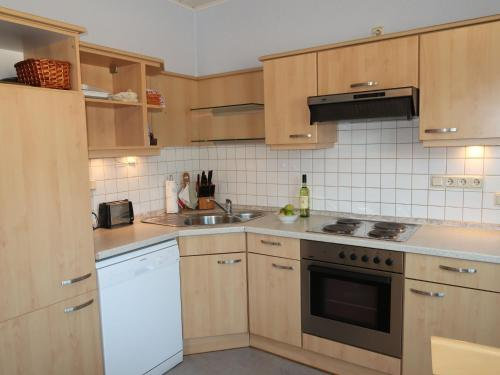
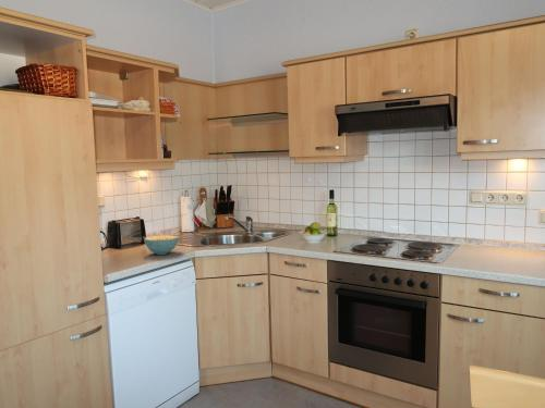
+ cereal bowl [143,234,179,256]
